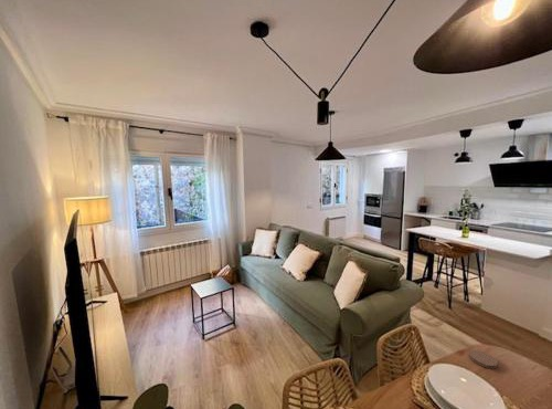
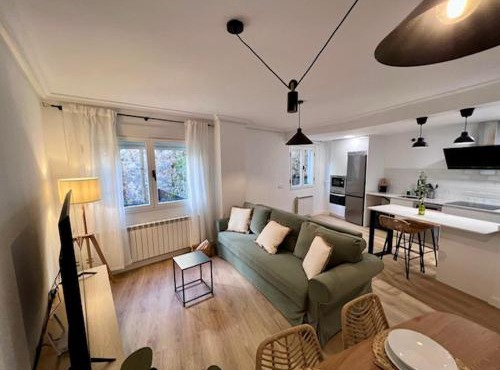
- coaster [468,349,499,369]
